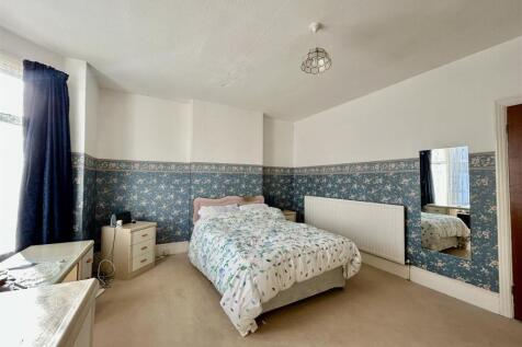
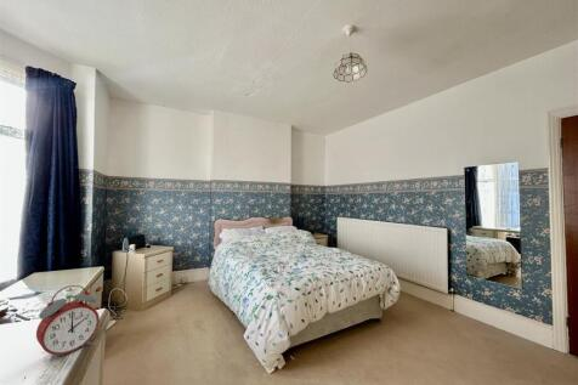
+ alarm clock [35,284,101,362]
